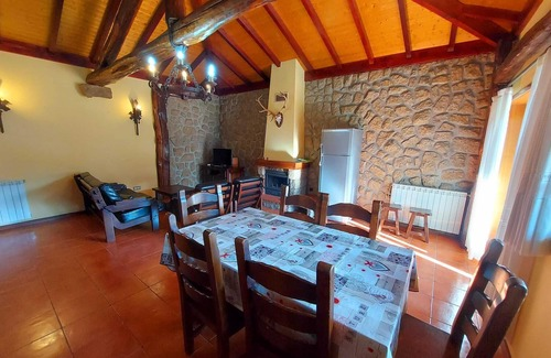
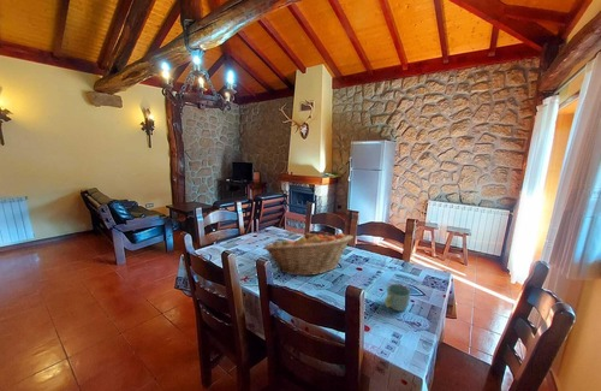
+ fruit basket [262,231,353,277]
+ mug [383,283,412,313]
